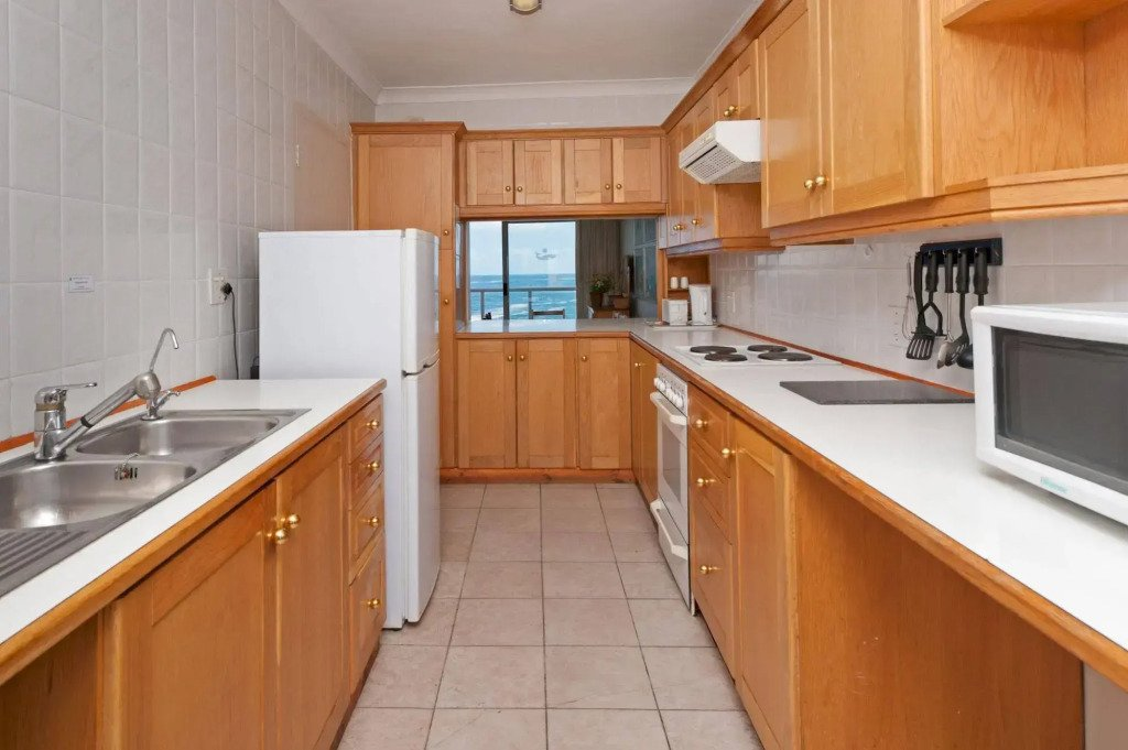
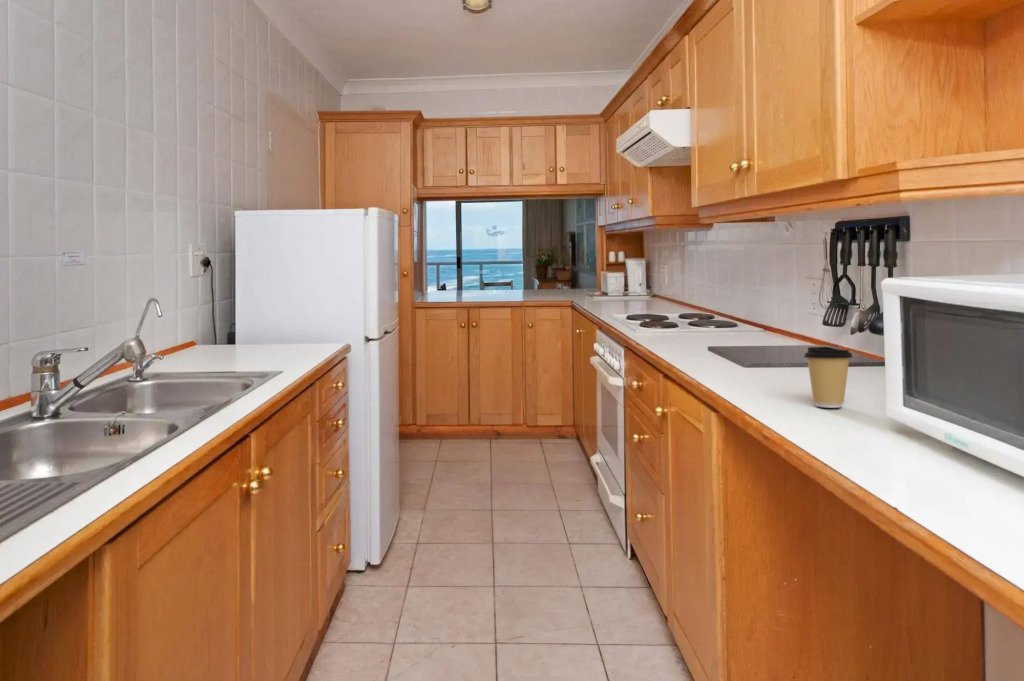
+ coffee cup [803,346,854,409]
